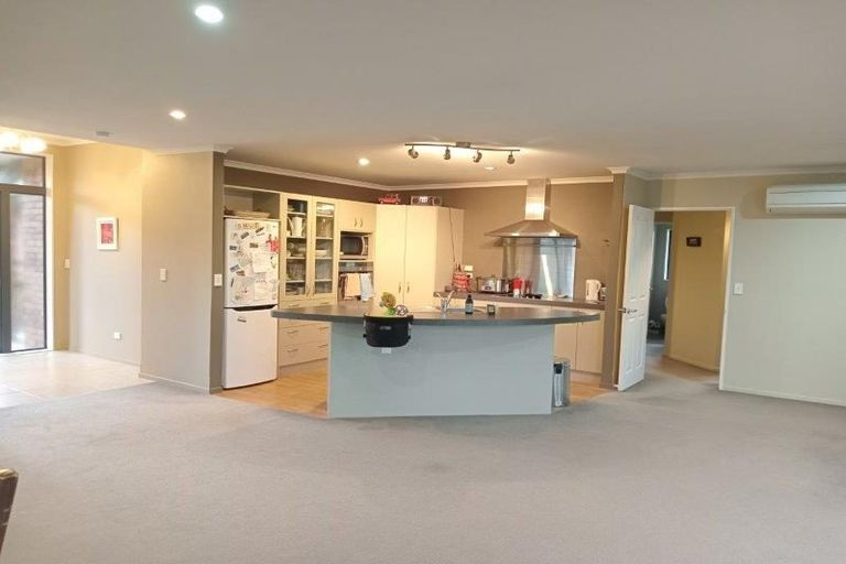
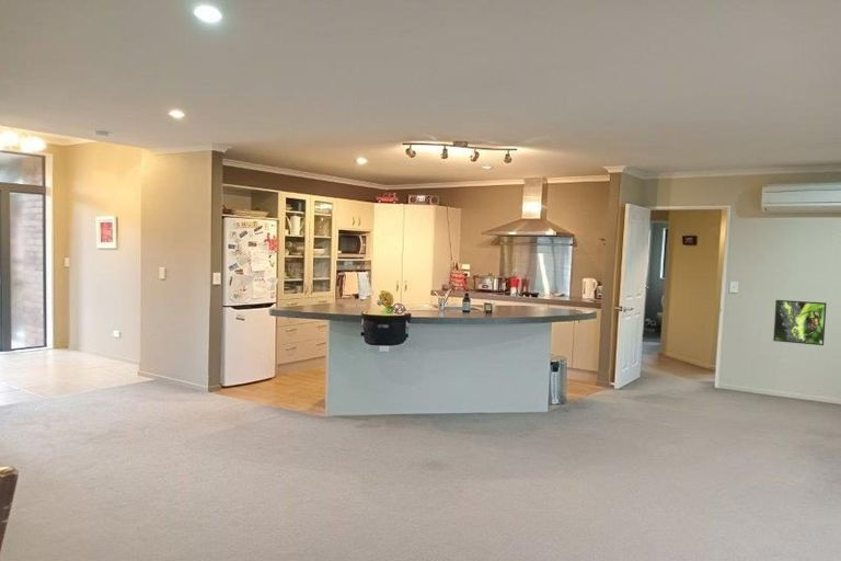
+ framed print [772,299,828,346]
